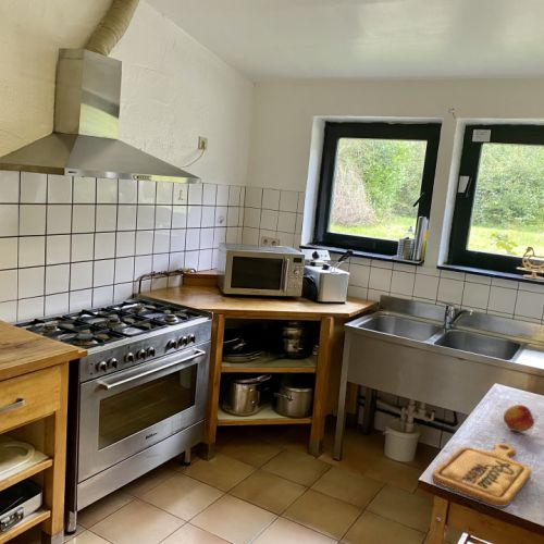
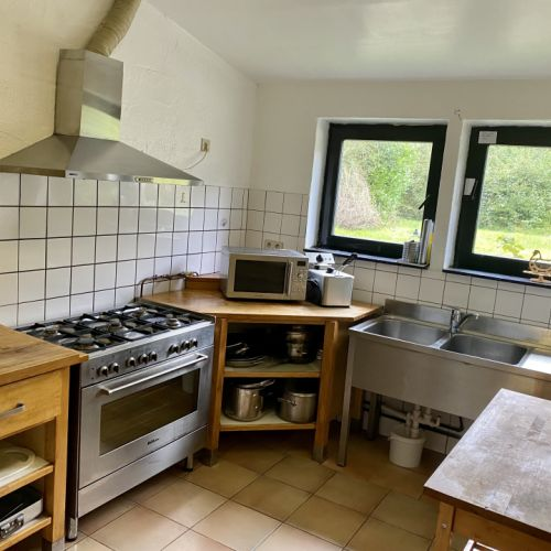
- fruit [503,404,535,433]
- cutting board [431,442,532,508]
